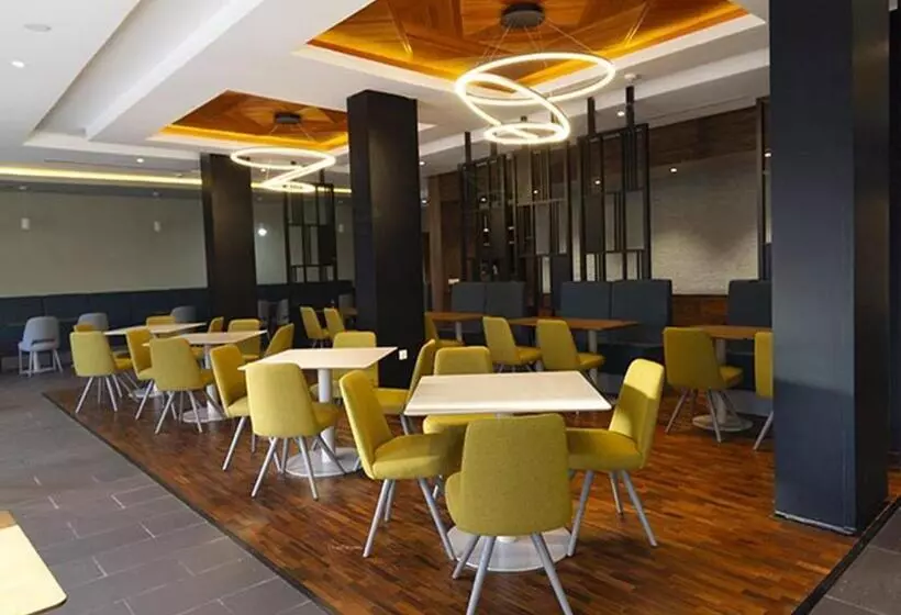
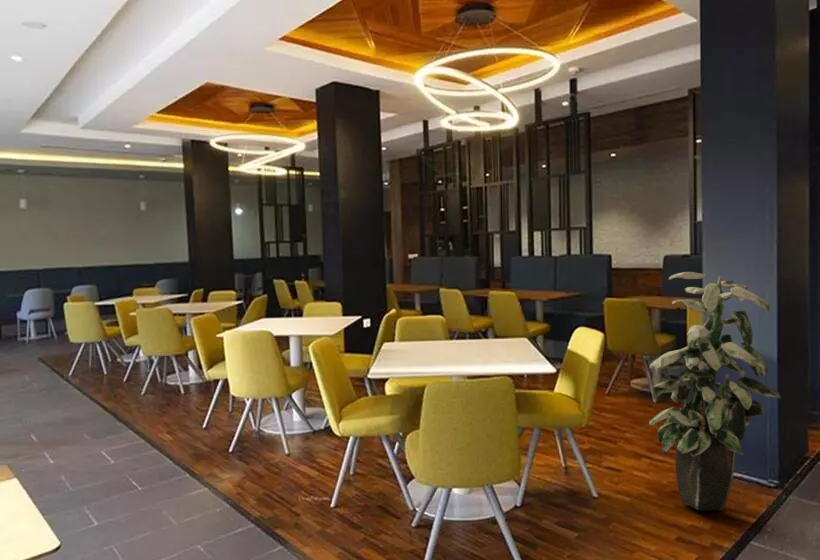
+ indoor plant [642,271,782,511]
